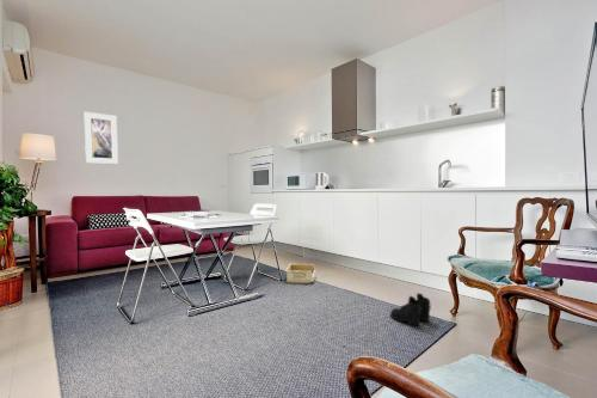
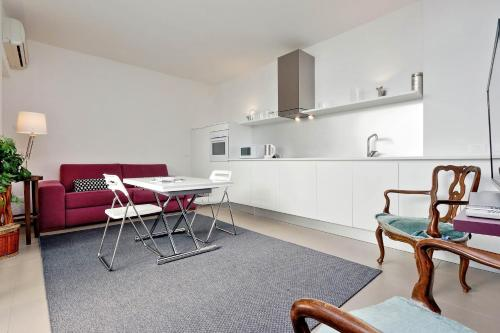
- storage bin [285,262,316,284]
- boots [389,292,432,327]
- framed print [82,111,119,165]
